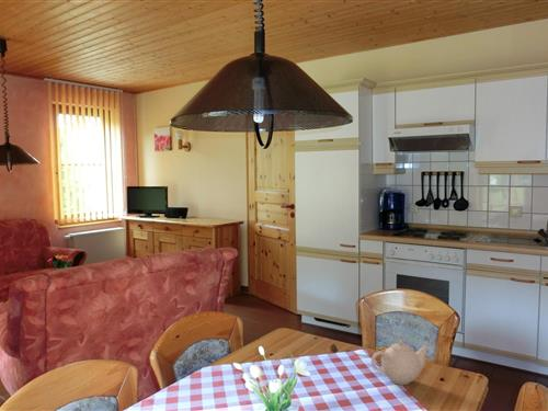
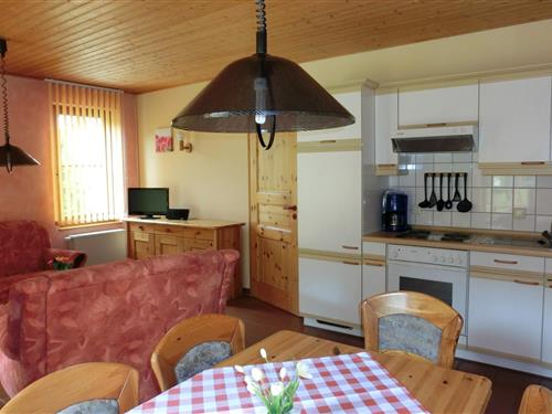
- teapot [370,339,431,386]
